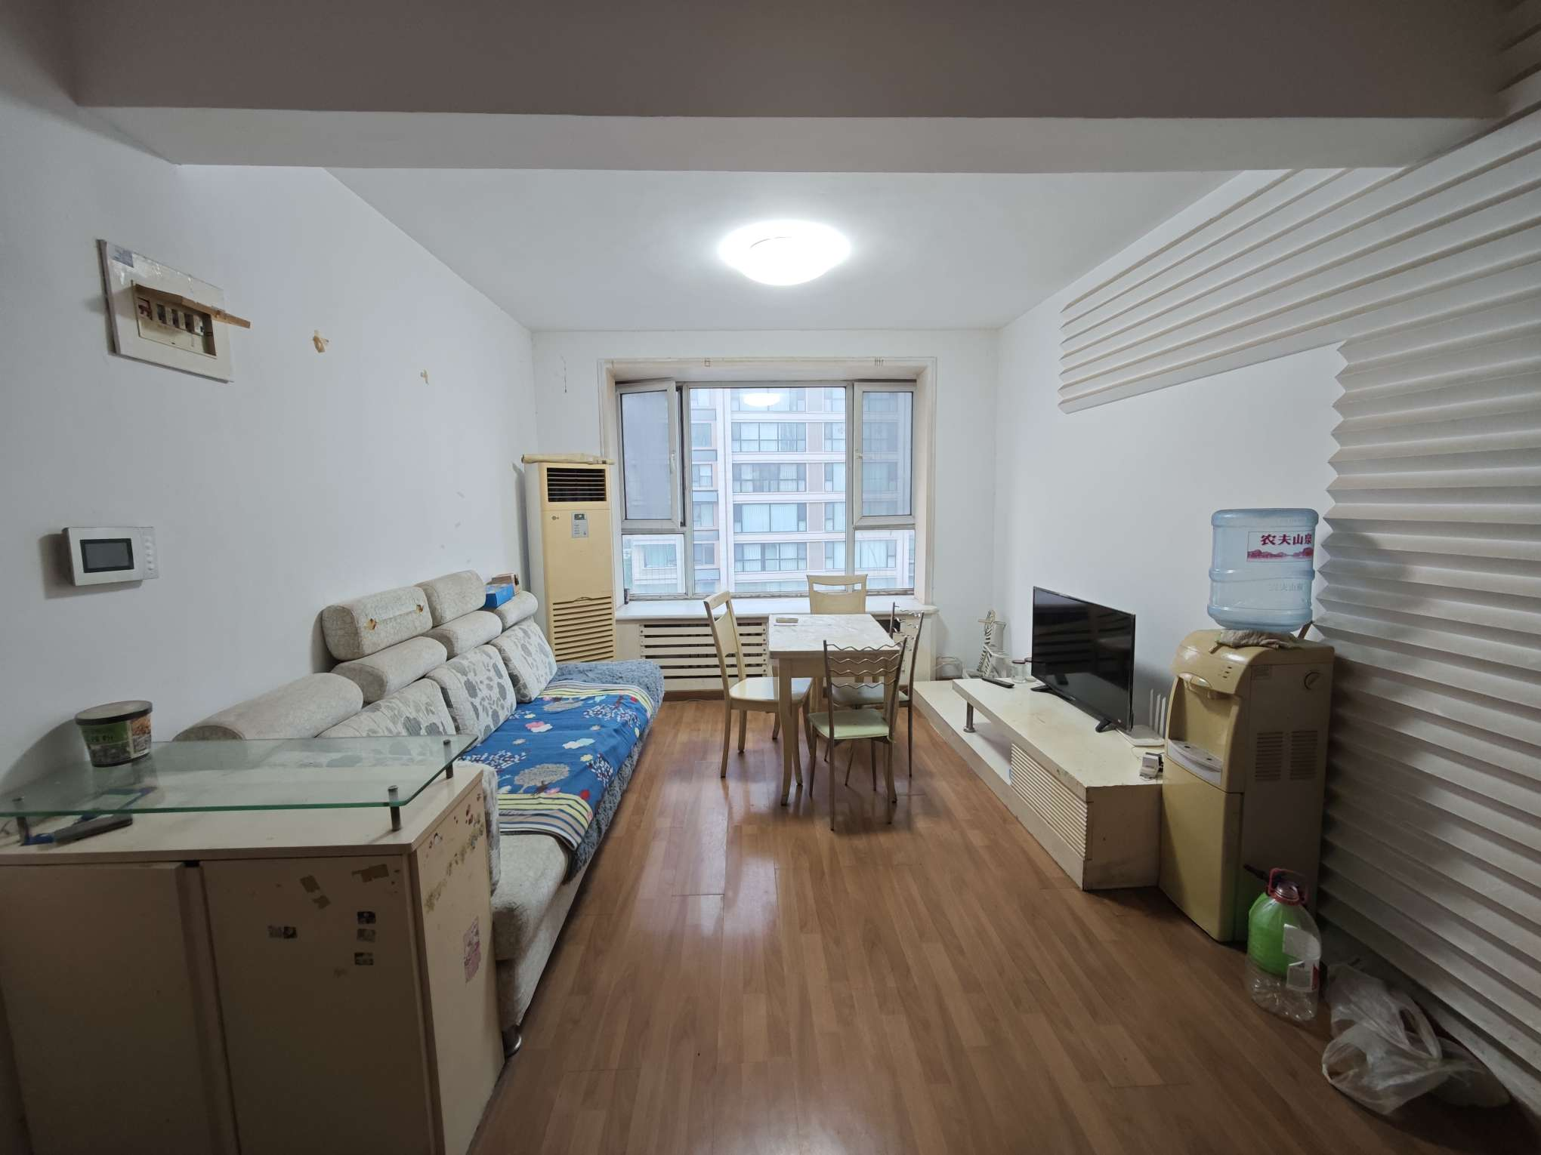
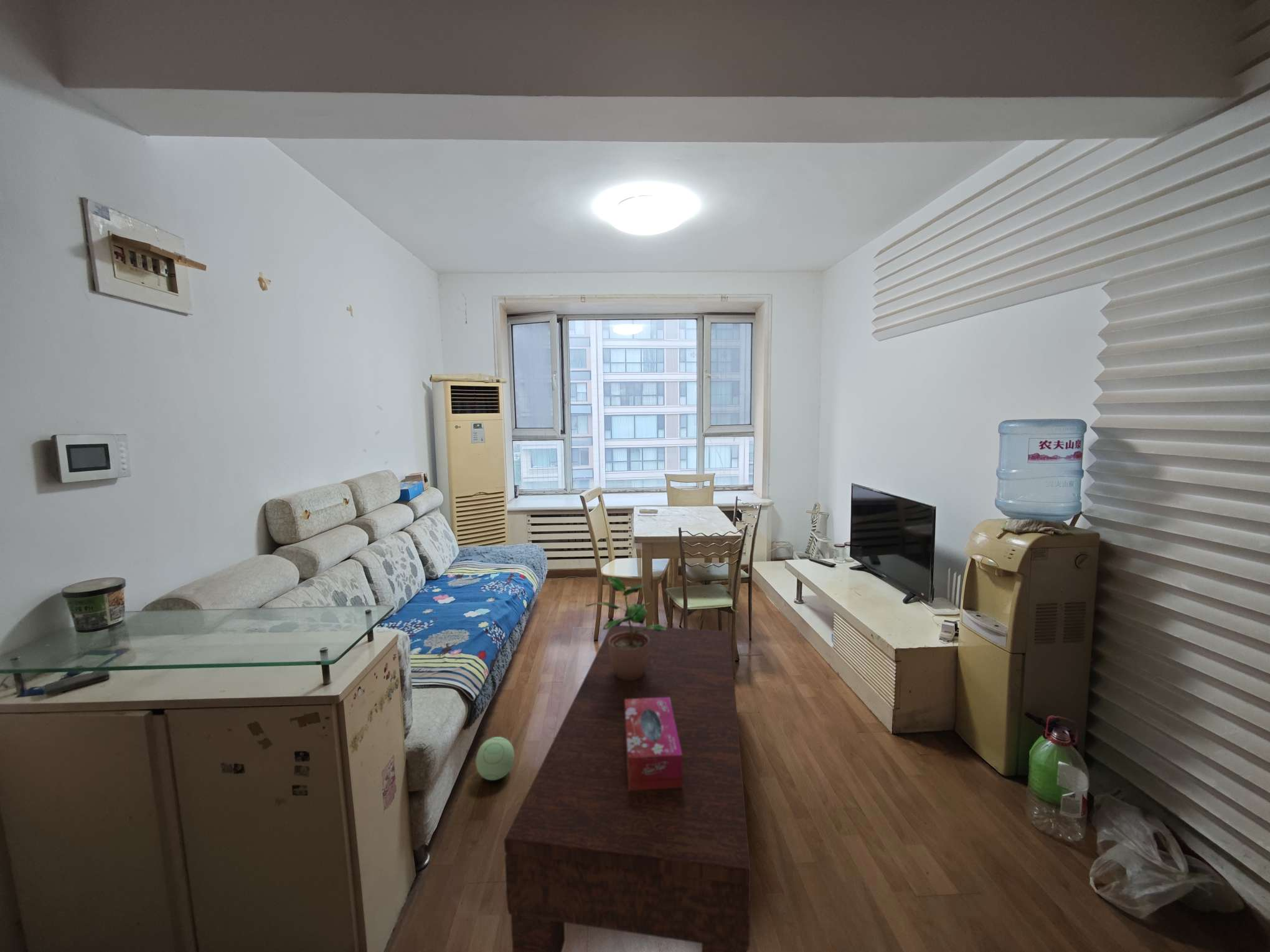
+ tissue box [625,698,682,790]
+ potted plant [586,576,667,680]
+ coffee table [504,625,751,952]
+ plush toy [475,736,515,781]
